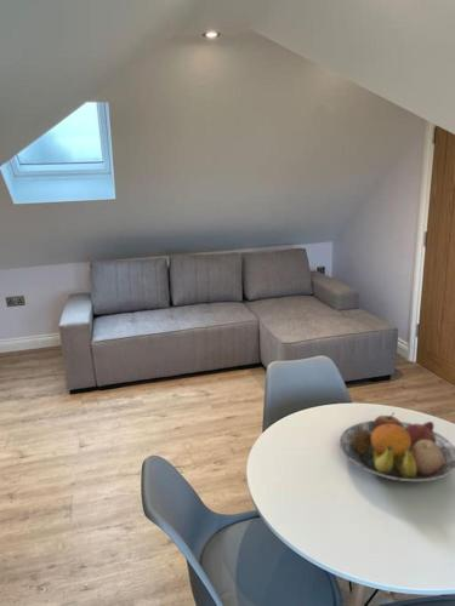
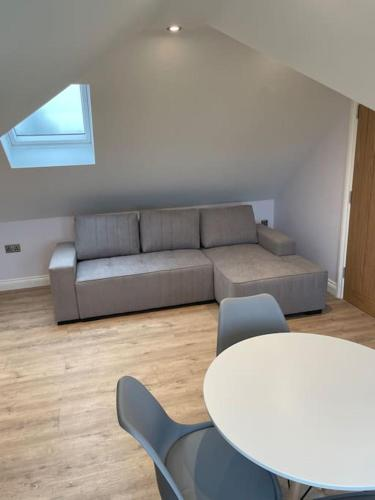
- fruit bowl [339,412,455,482]
